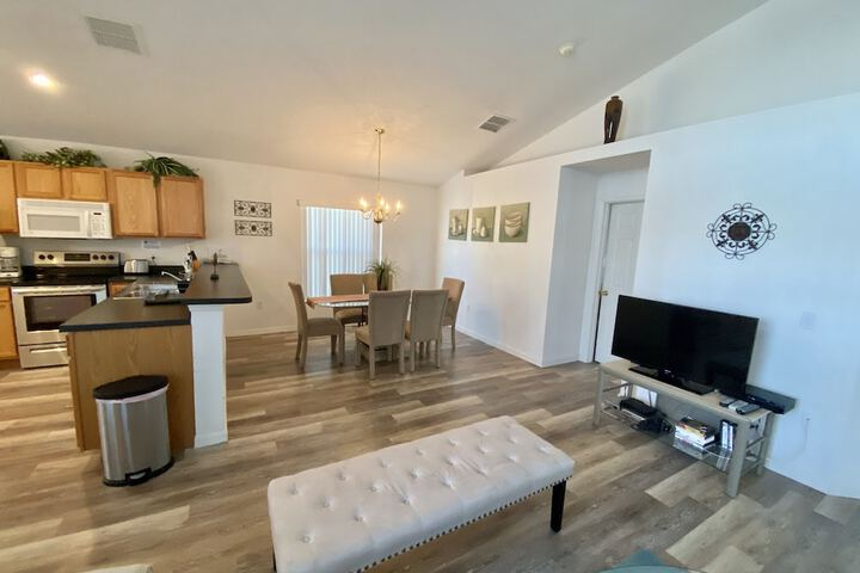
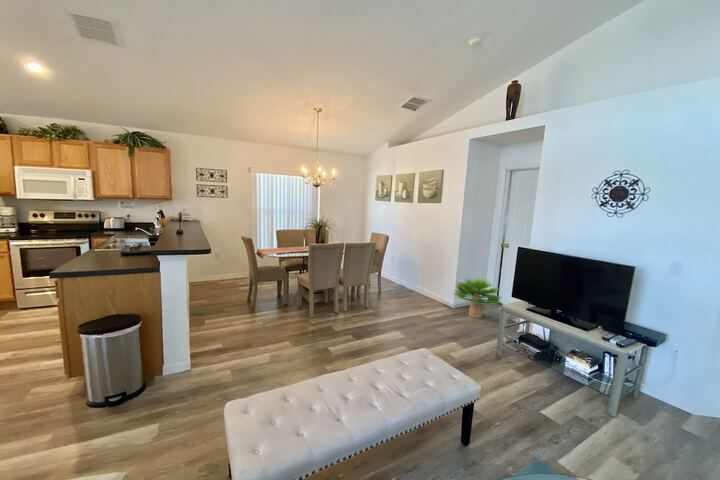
+ potted plant [452,276,503,319]
